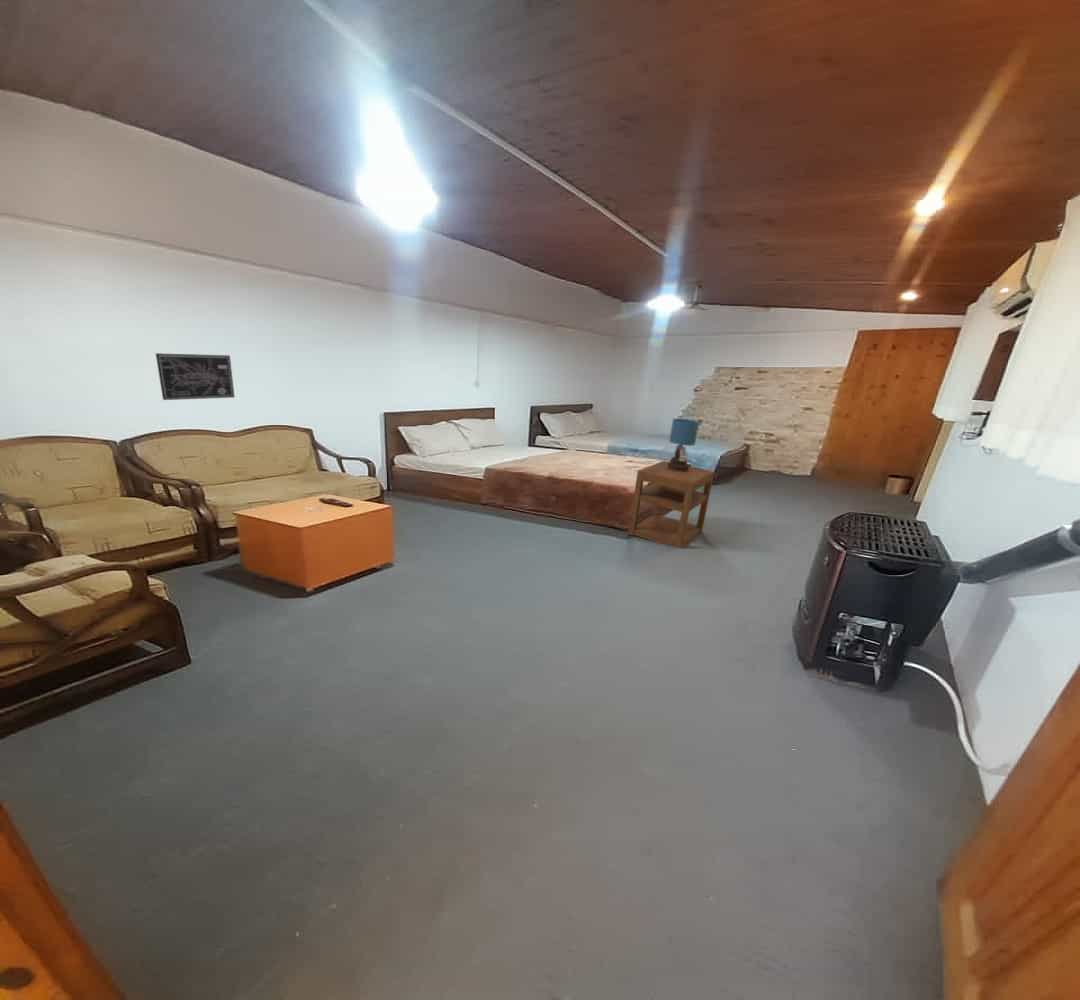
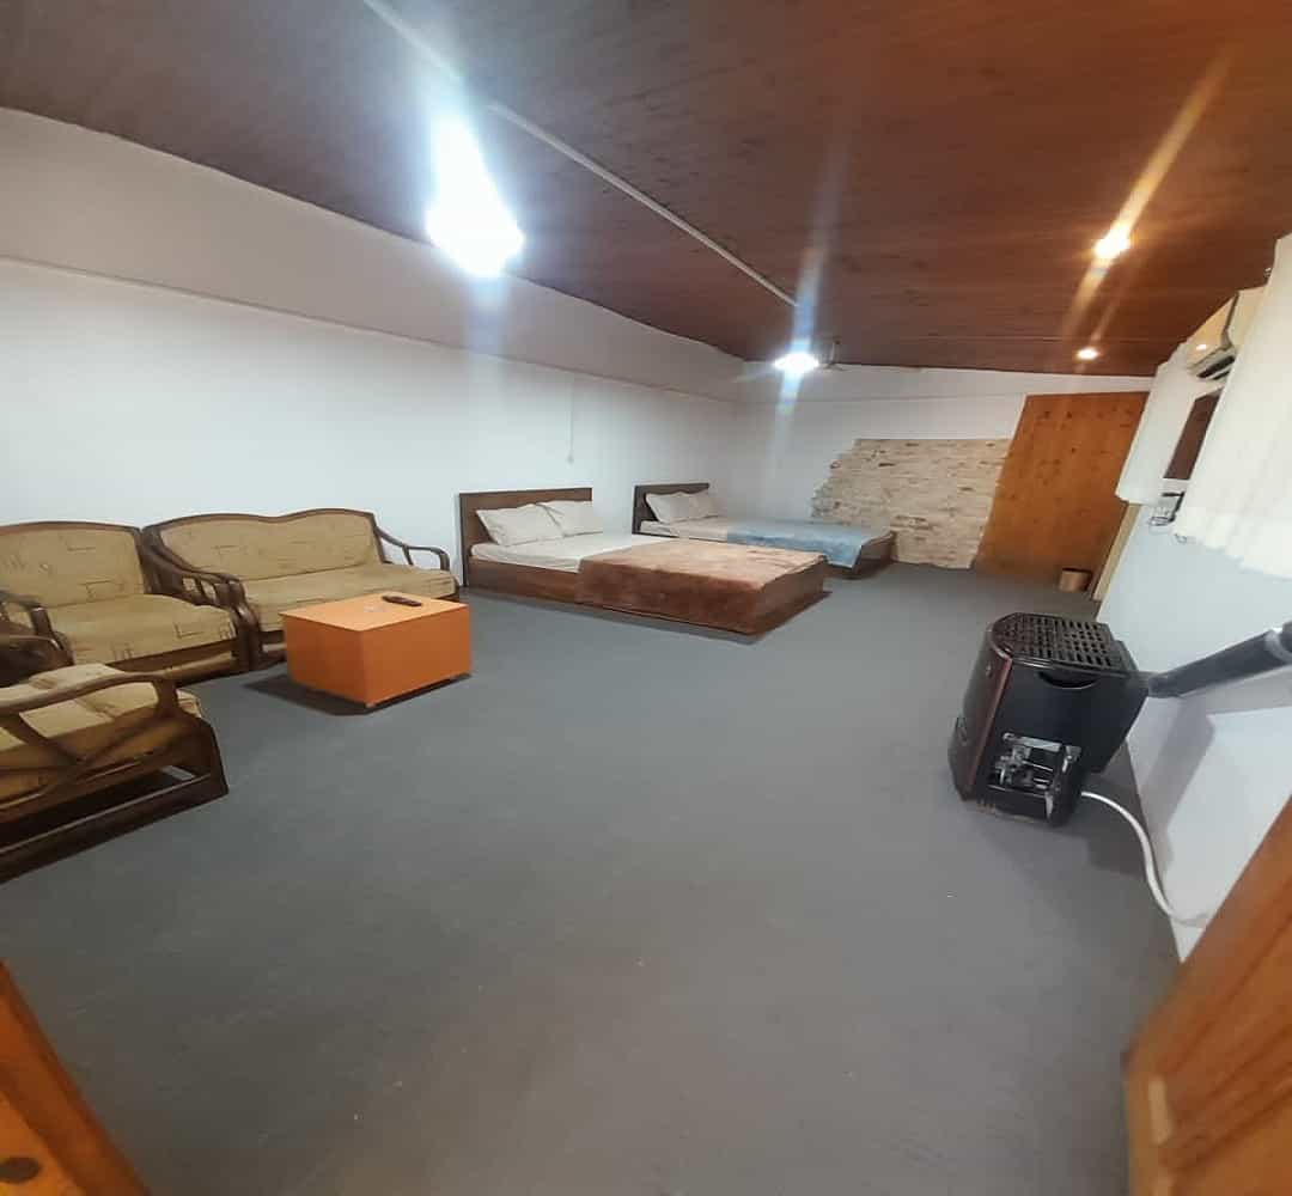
- nightstand [627,460,715,549]
- table lamp [667,418,700,471]
- wall art [155,352,235,401]
